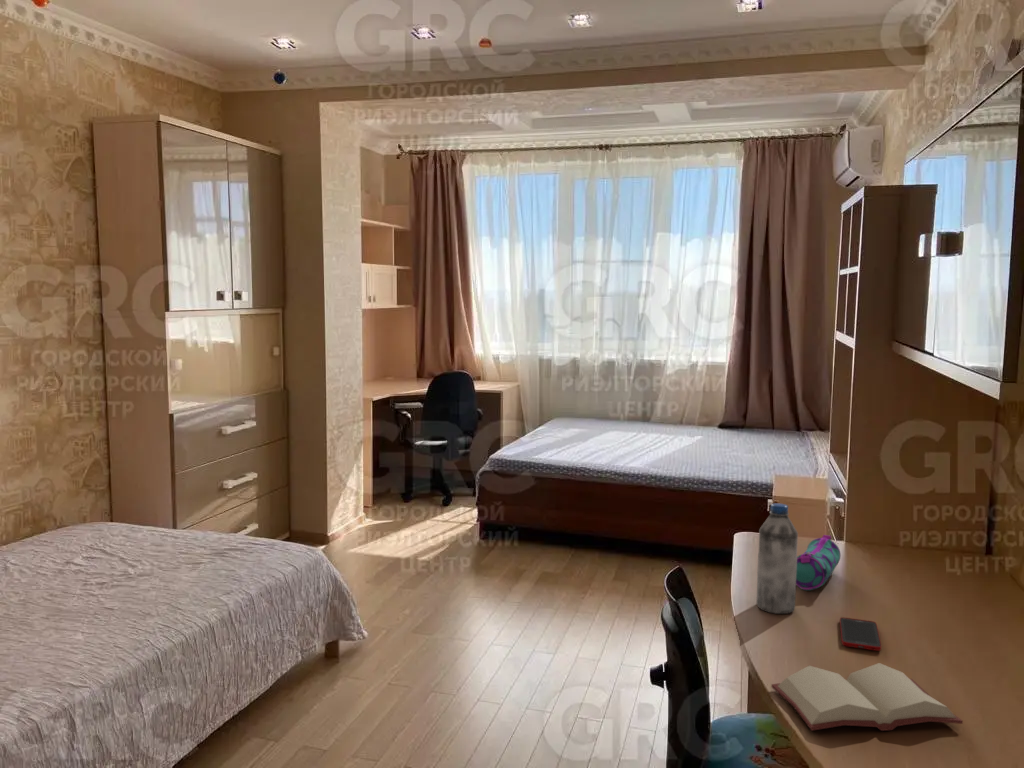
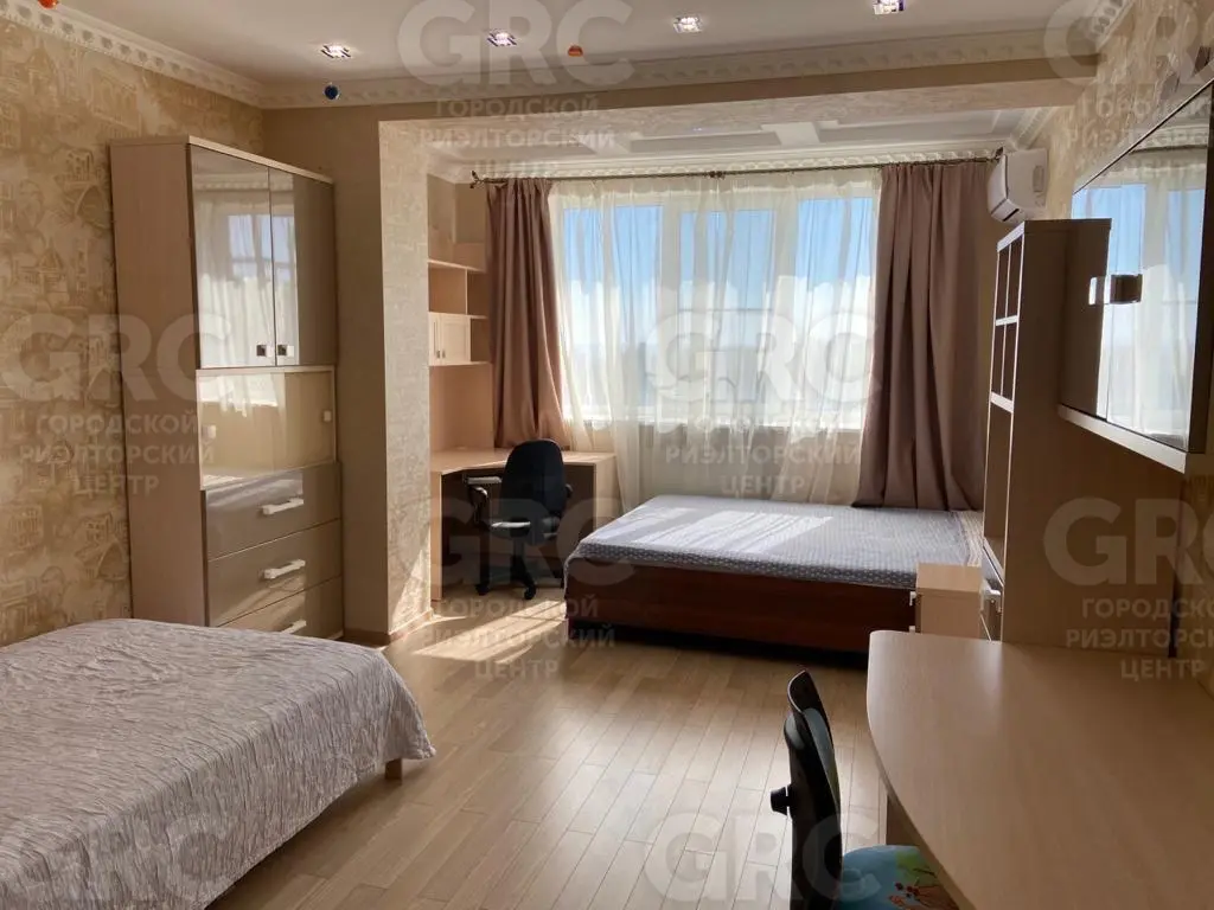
- water bottle [755,502,799,615]
- hardback book [771,662,964,732]
- cell phone [839,616,882,652]
- pencil case [796,534,841,591]
